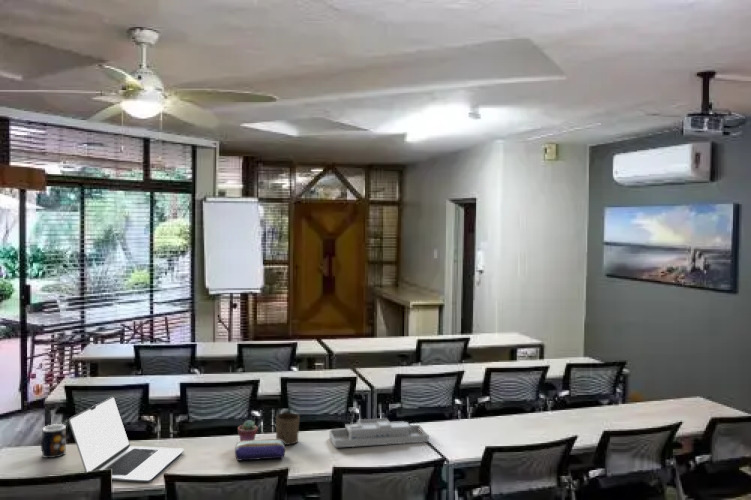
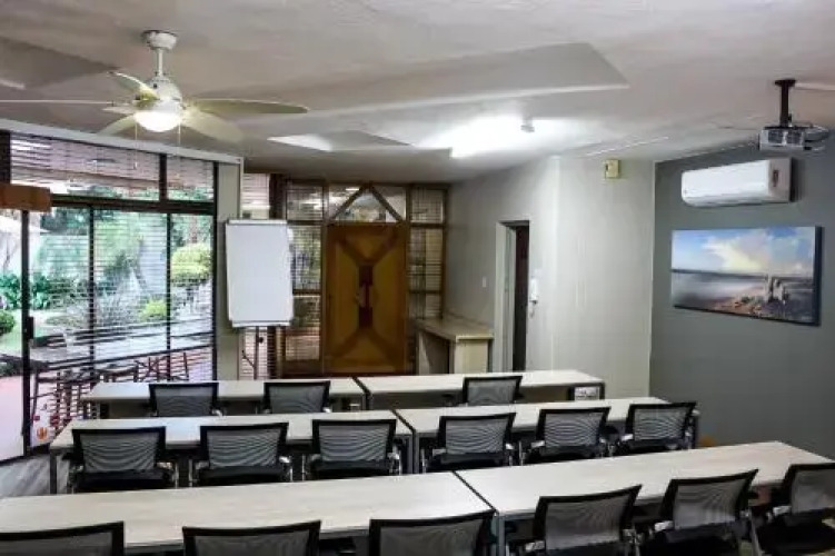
- pencil case [234,438,286,462]
- cup [275,412,301,446]
- mug [40,423,67,459]
- desk organizer [328,417,430,449]
- laptop [68,396,185,483]
- potted succulent [237,419,259,441]
